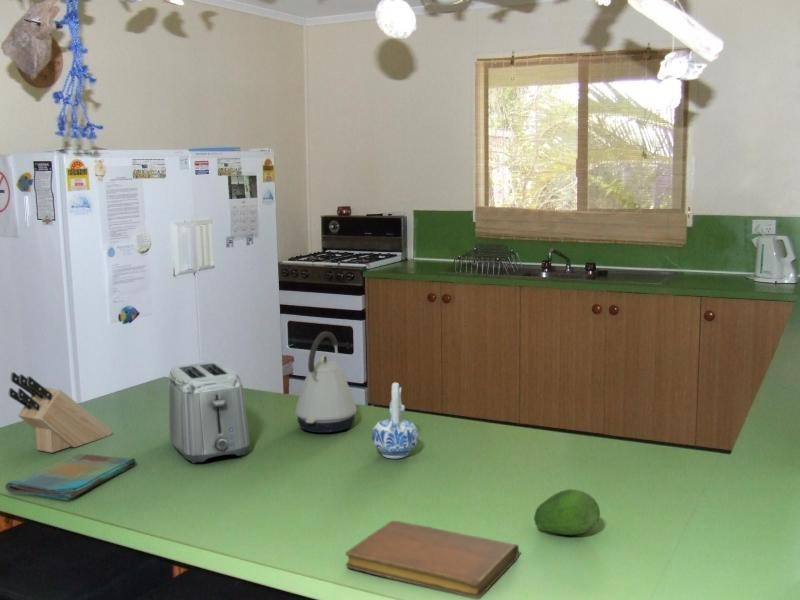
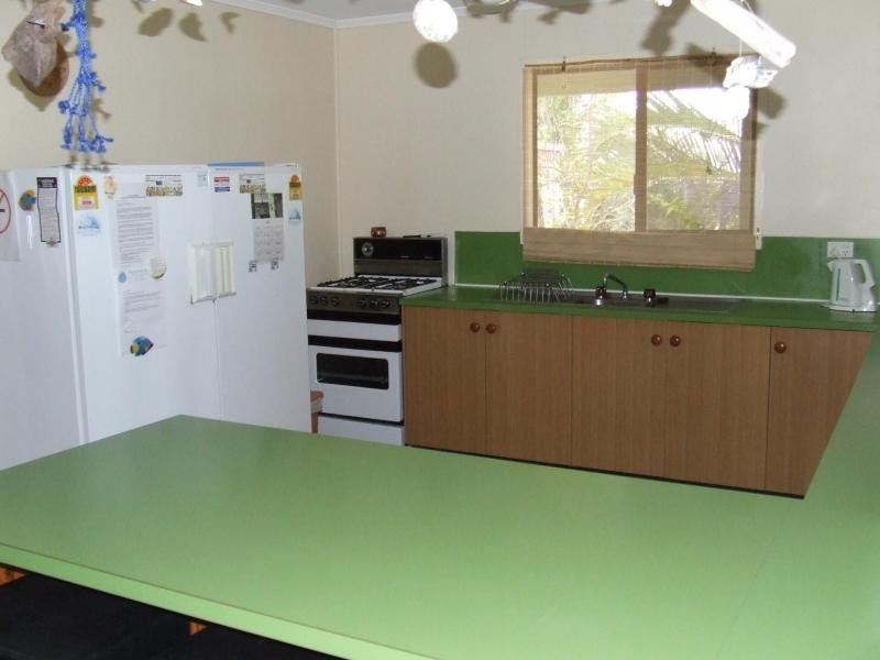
- dish towel [4,452,137,501]
- ceramic pitcher [371,382,419,459]
- fruit [533,488,601,536]
- toaster [167,361,251,464]
- notebook [345,520,520,599]
- knife block [8,371,114,454]
- kettle [294,330,358,434]
